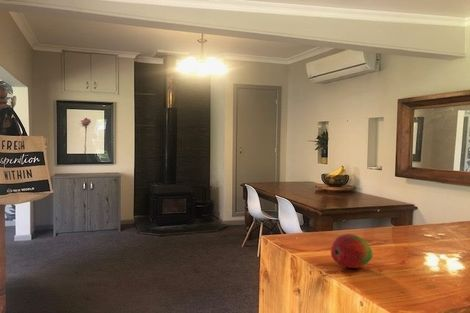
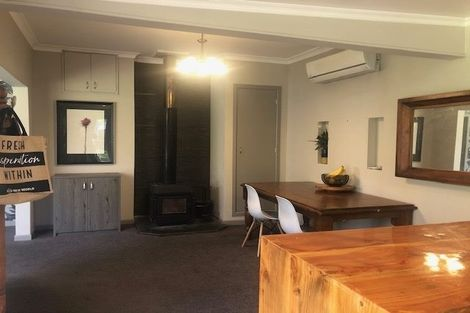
- fruit [330,233,373,269]
